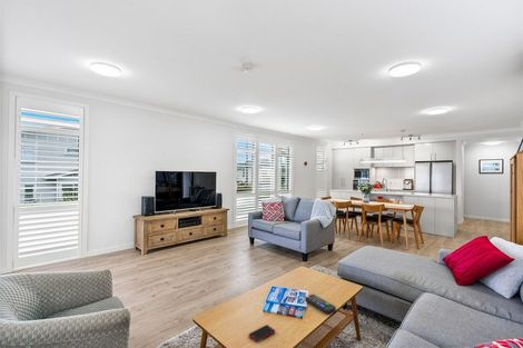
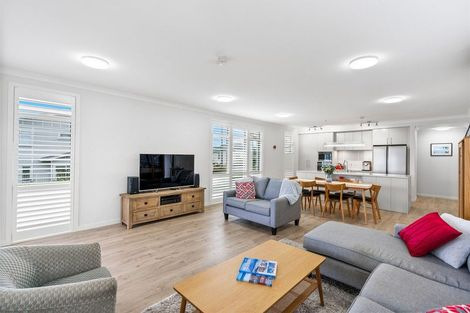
- remote control [304,294,337,315]
- cell phone [248,324,276,344]
